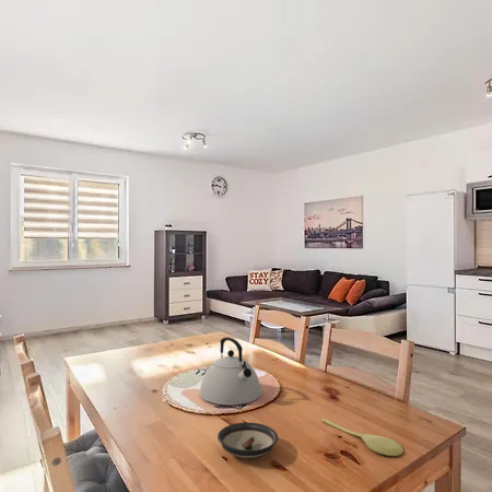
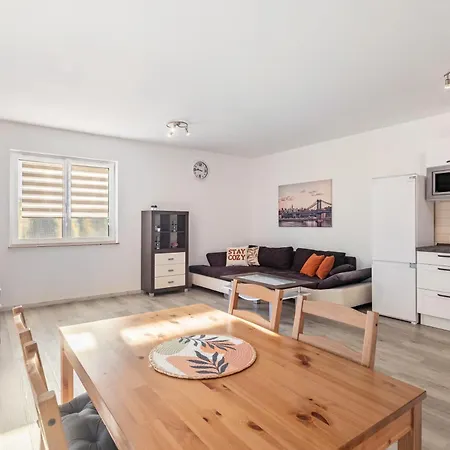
- spoon [320,417,405,457]
- saucer [216,421,279,459]
- kettle [199,337,262,406]
